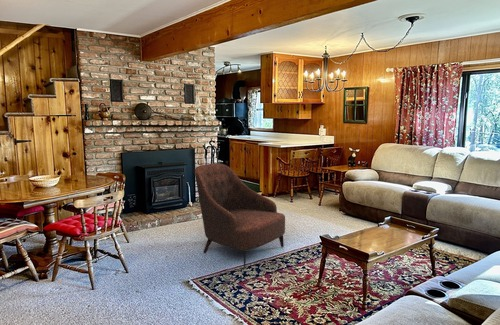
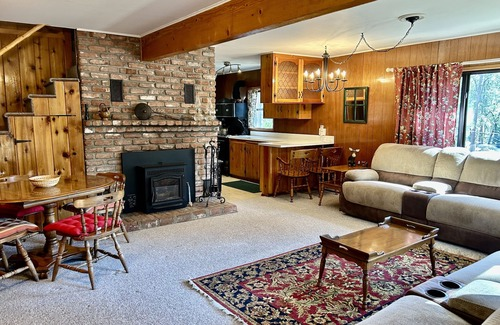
- armchair [194,162,286,268]
